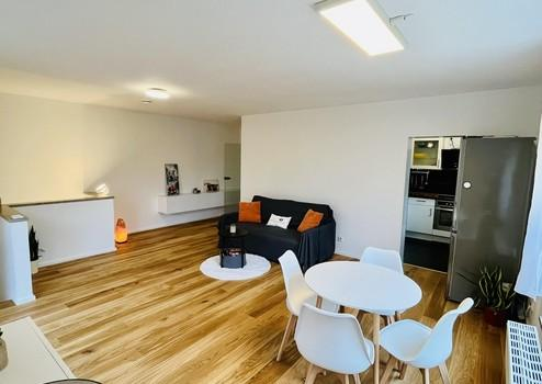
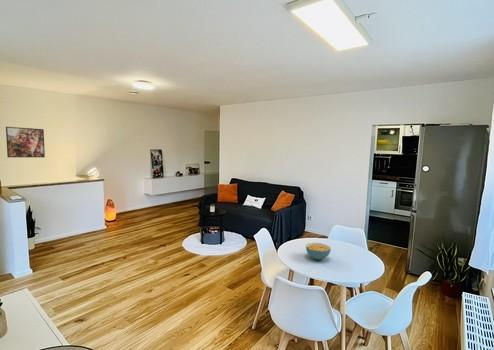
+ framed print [5,126,46,158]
+ cereal bowl [305,242,332,261]
